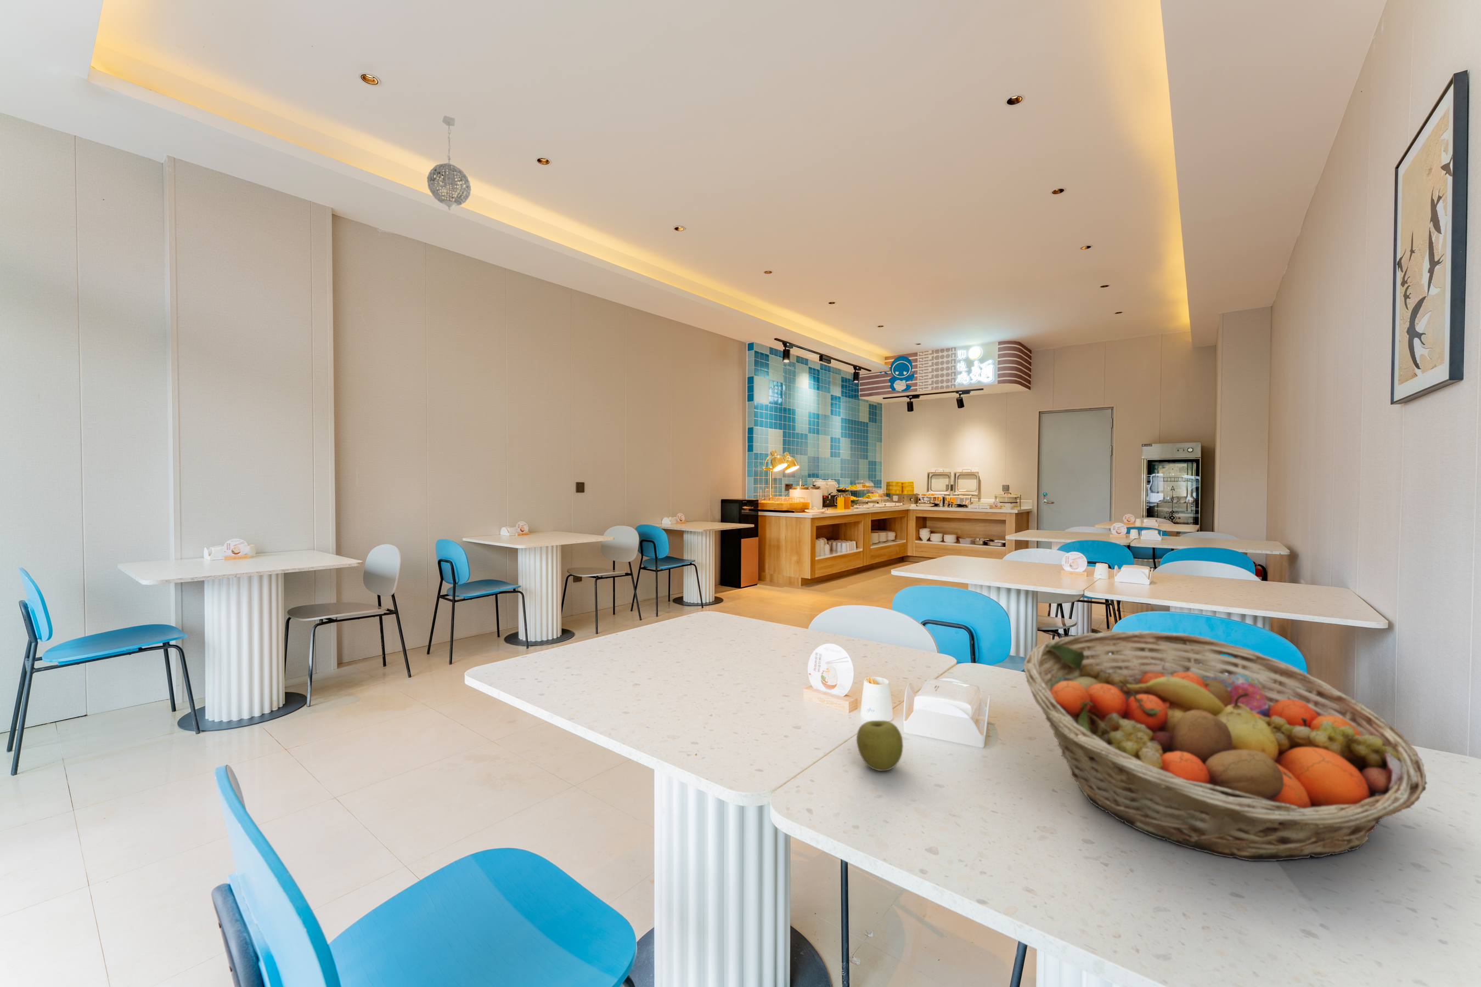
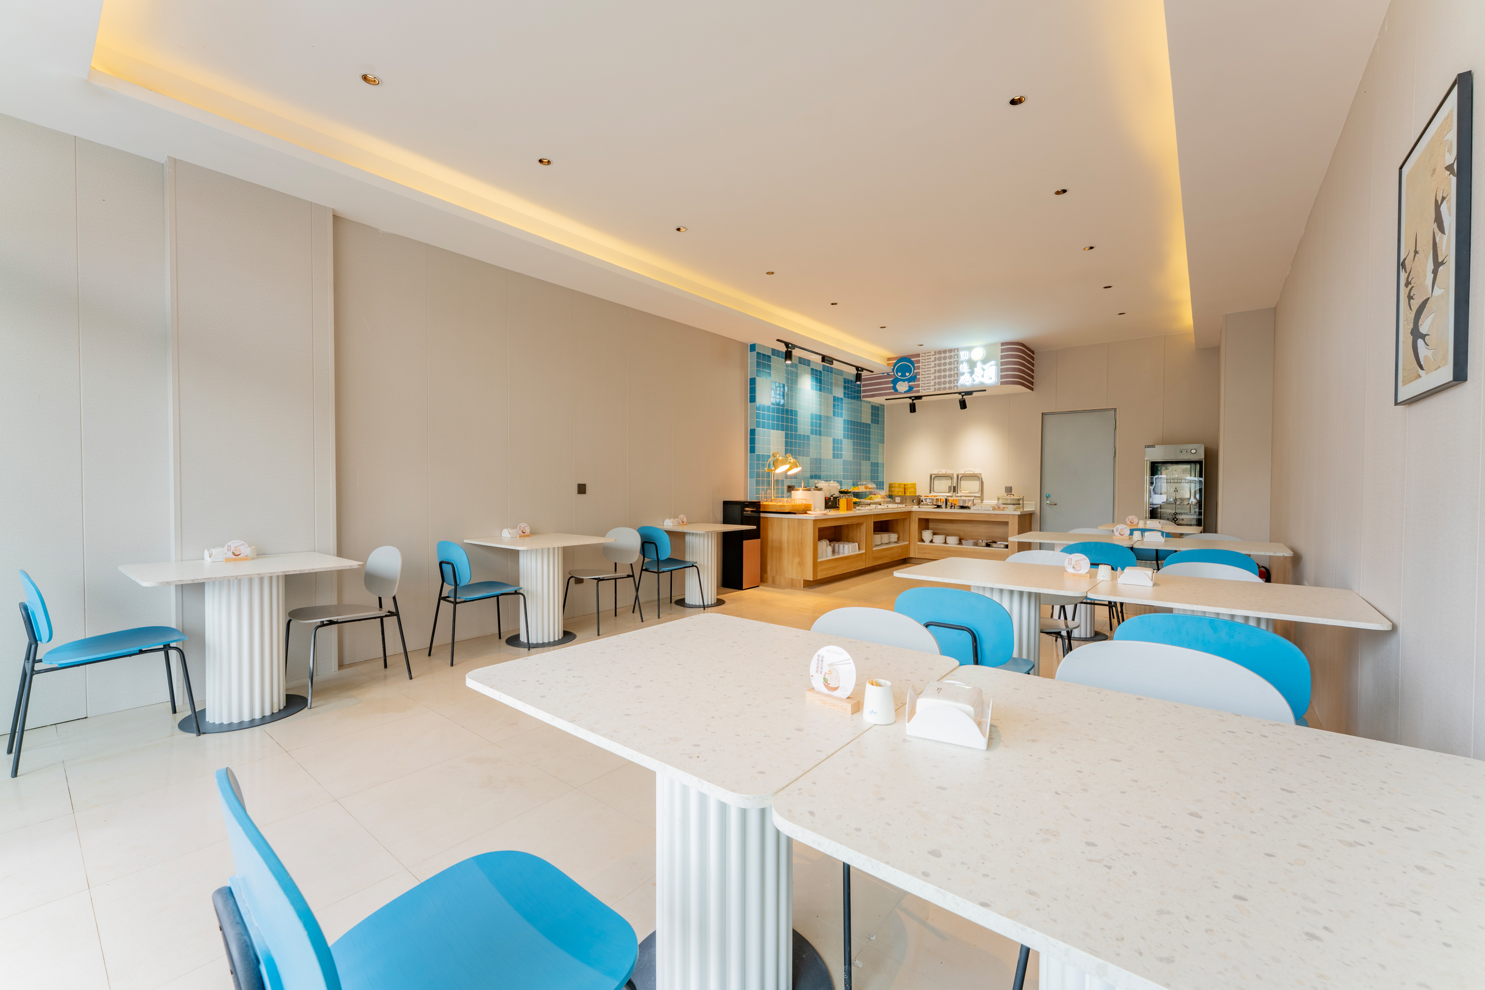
- fruit basket [1023,630,1428,861]
- apple [856,720,904,771]
- pendant light [426,115,472,212]
